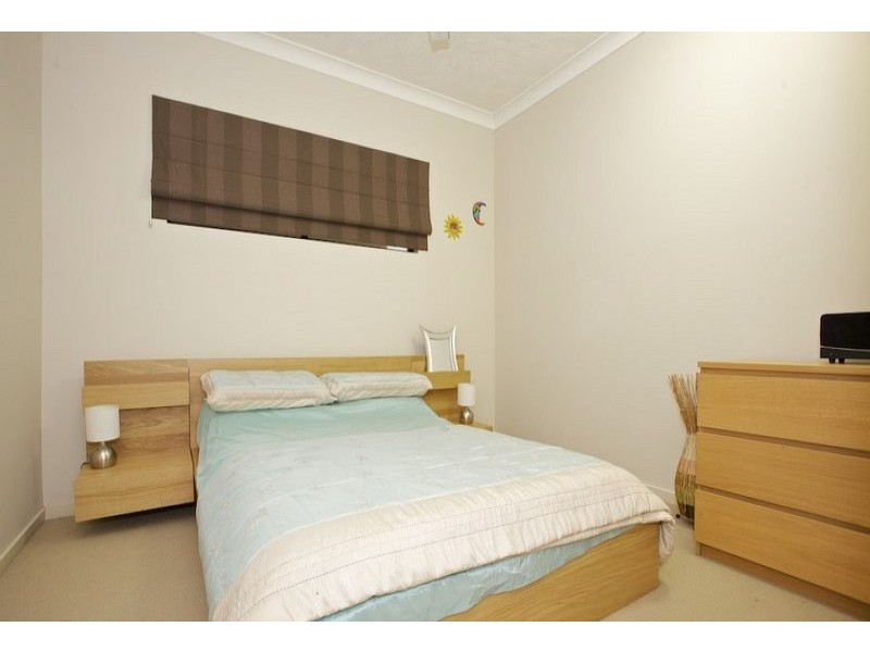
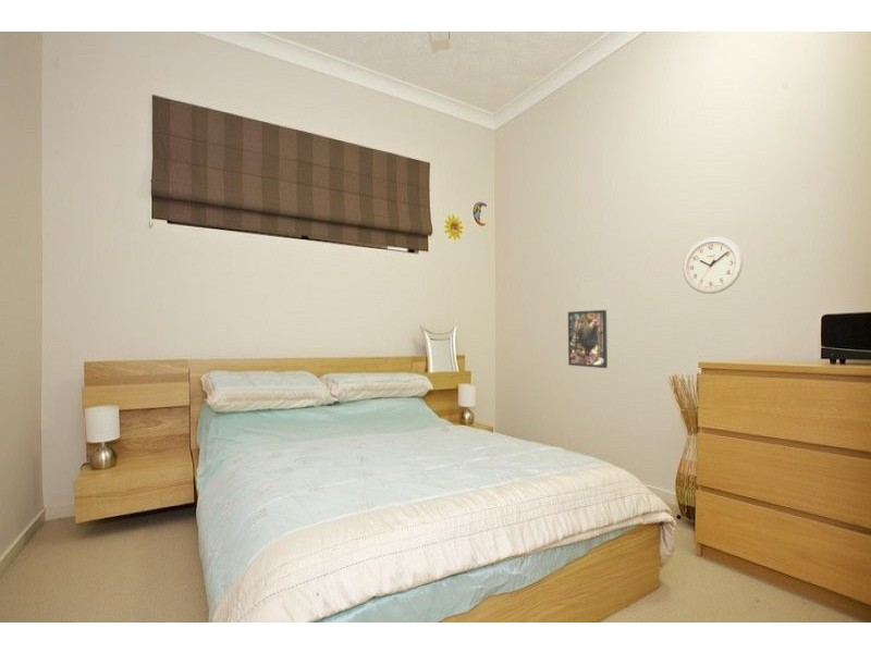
+ wall clock [682,236,745,295]
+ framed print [567,309,609,369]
